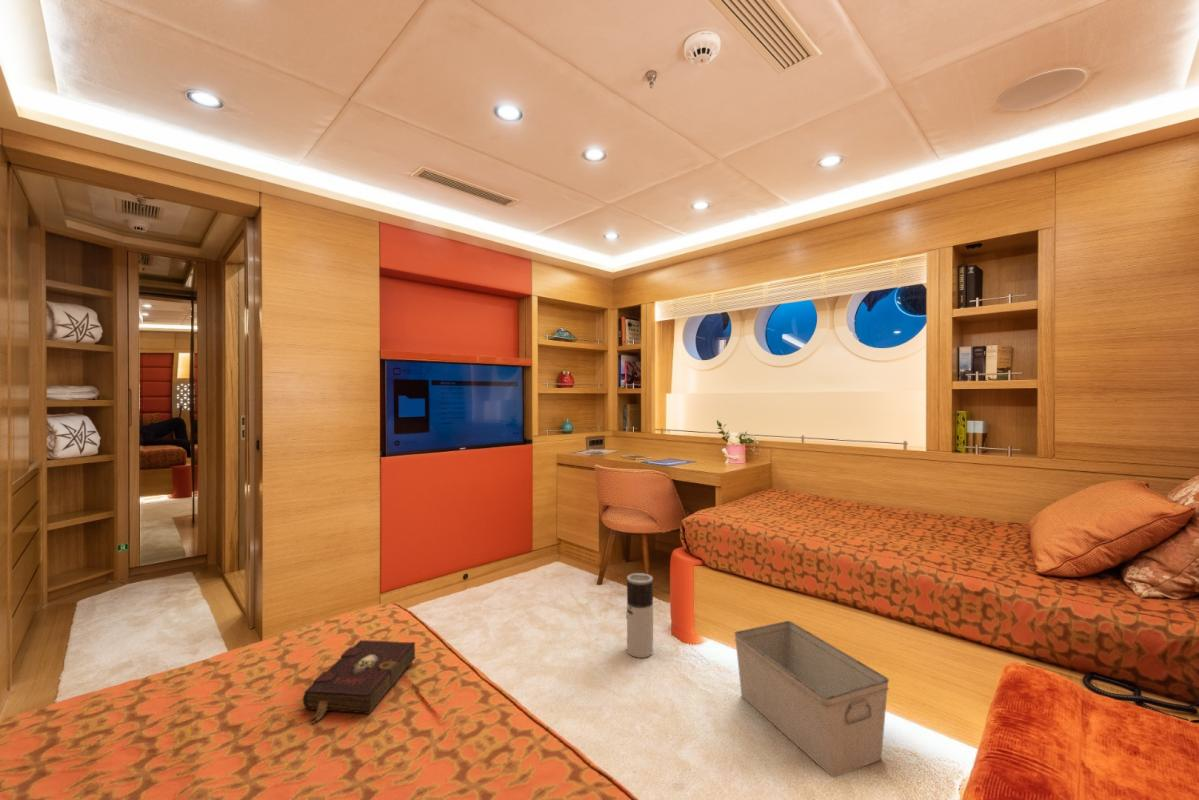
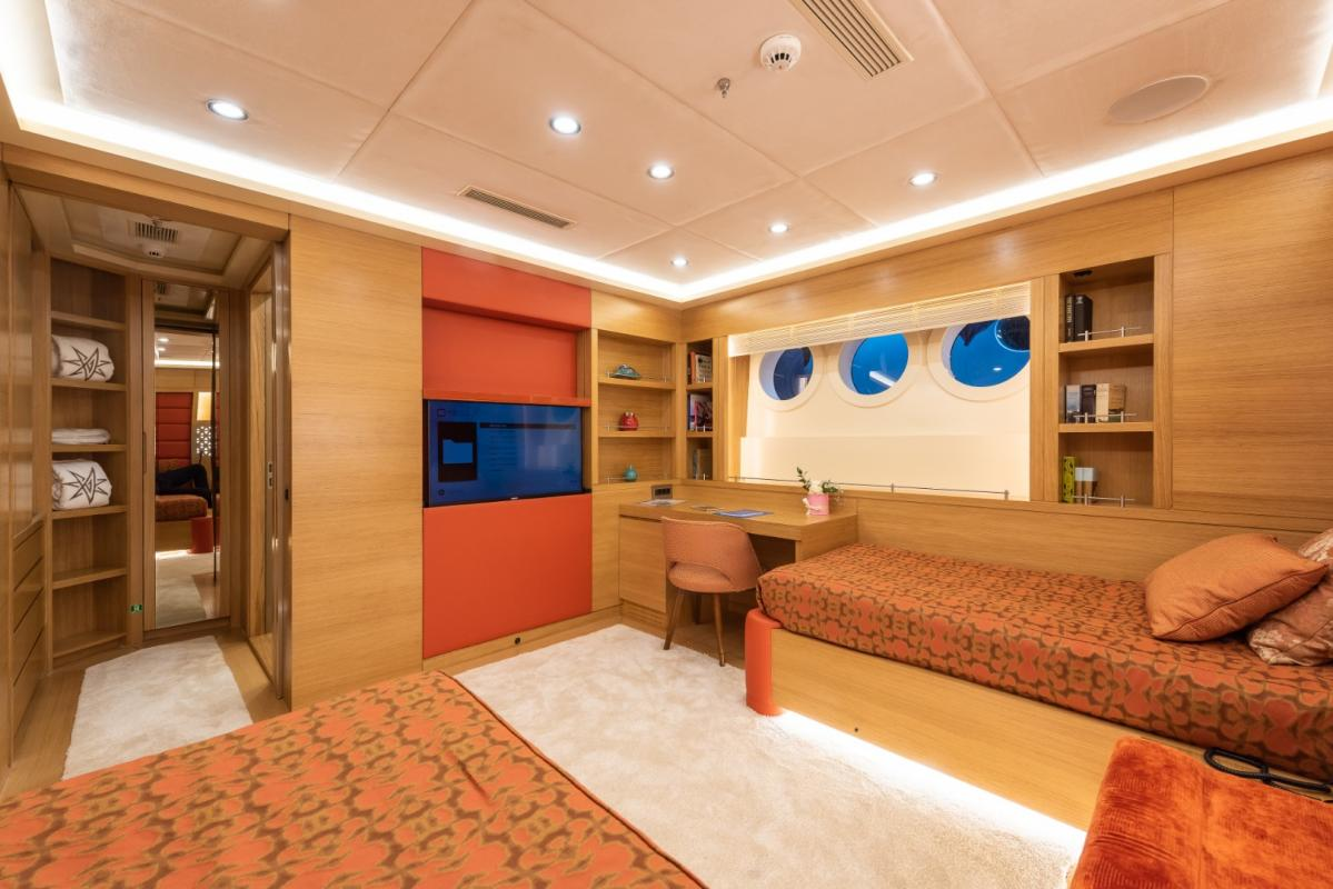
- book [302,639,416,725]
- storage bin [733,620,890,778]
- air purifier [625,572,654,659]
